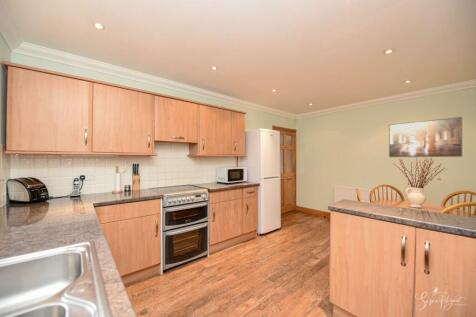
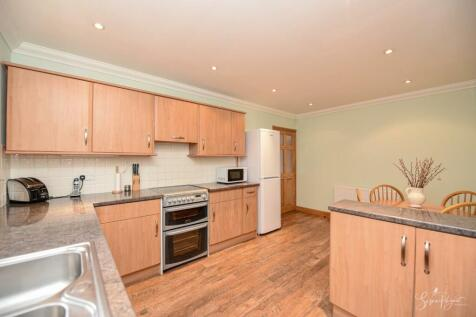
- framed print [388,116,463,158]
